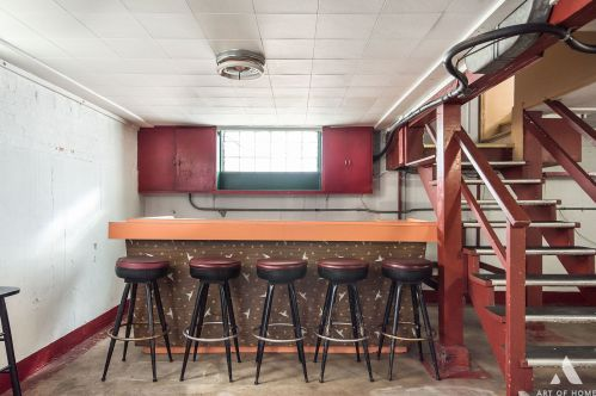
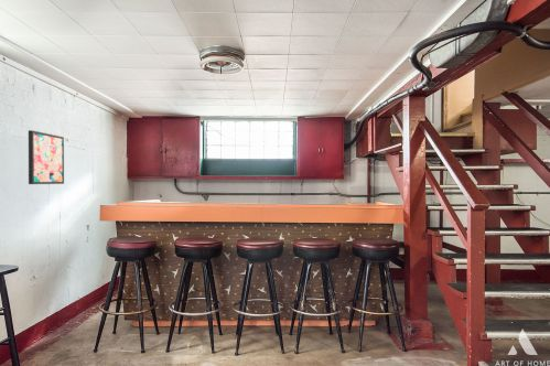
+ wall art [28,129,65,185]
